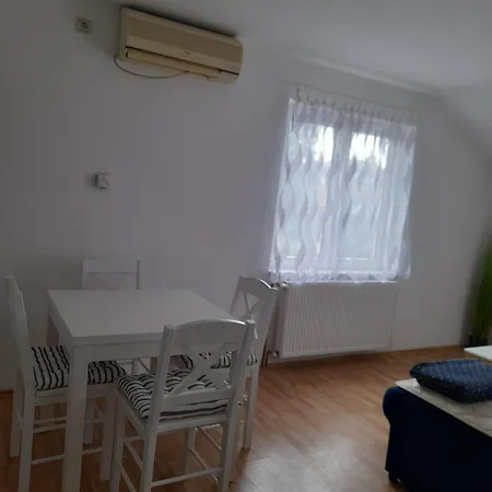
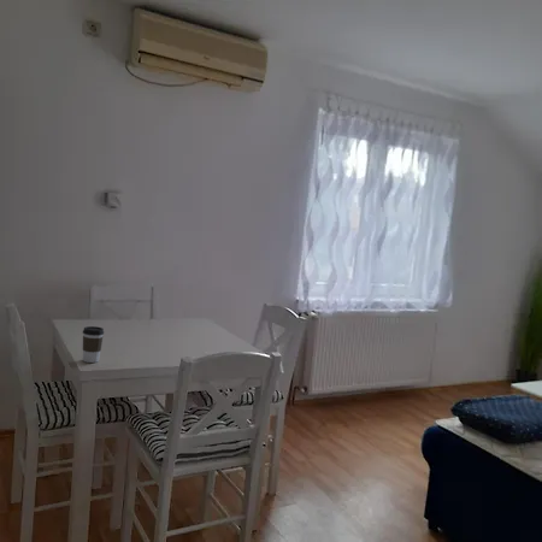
+ coffee cup [82,325,105,364]
